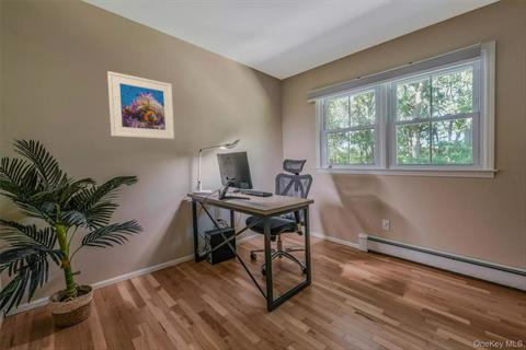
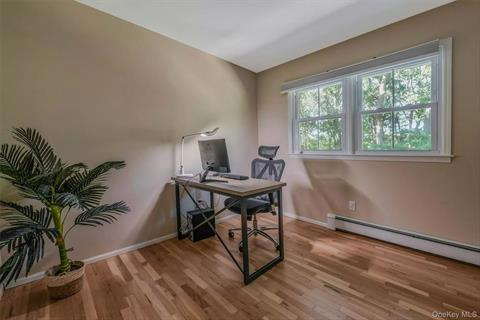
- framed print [106,70,175,140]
